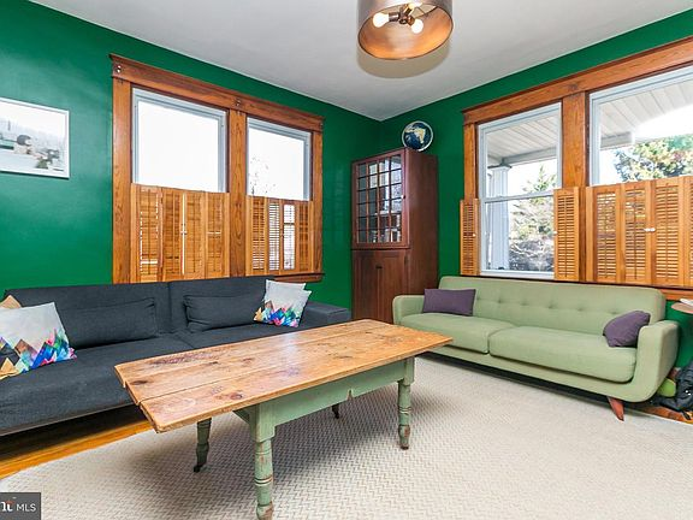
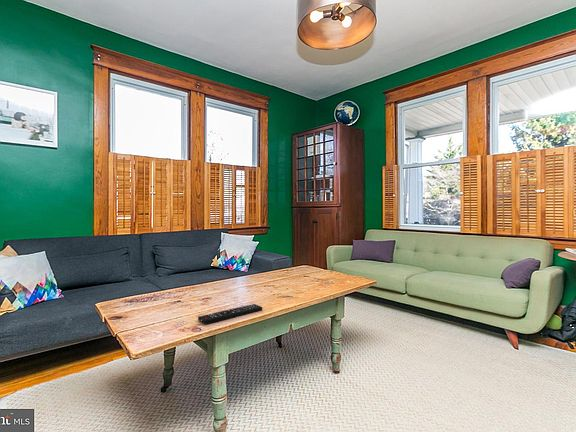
+ remote control [197,303,263,325]
